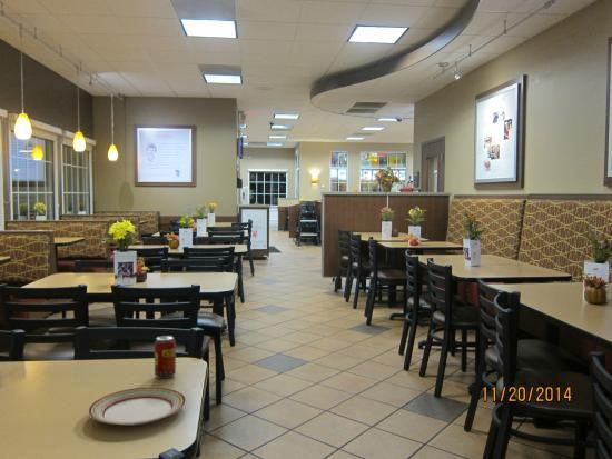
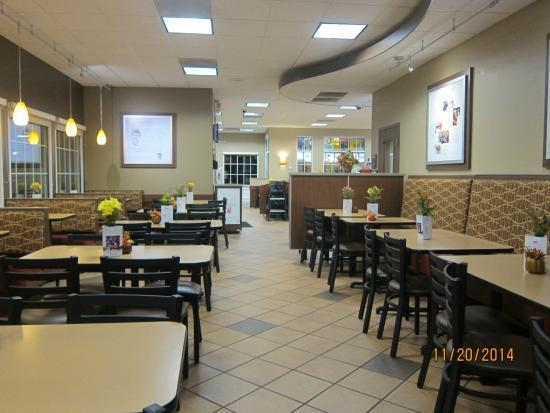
- plate [87,386,187,427]
- beverage can [154,335,177,379]
